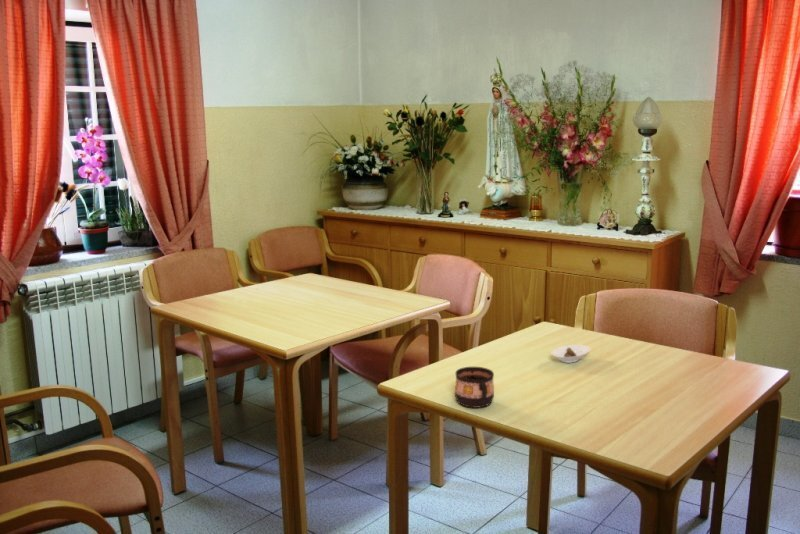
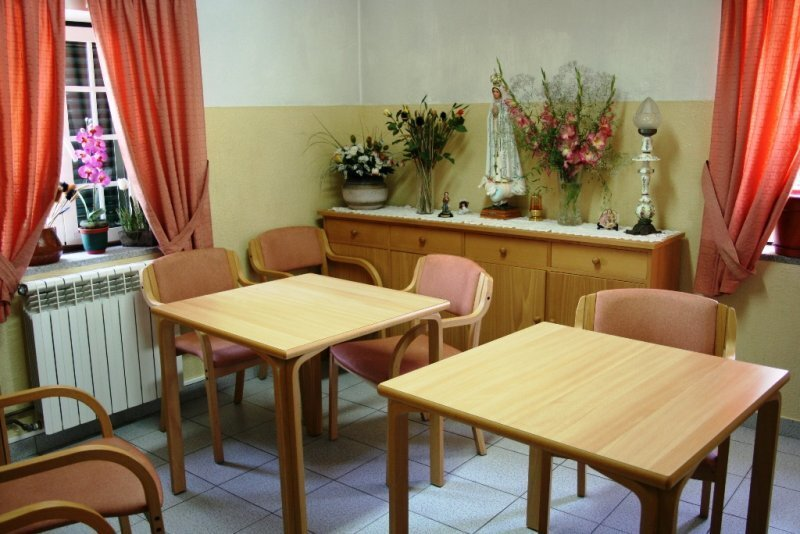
- cup [454,366,495,409]
- saucer [550,344,591,364]
